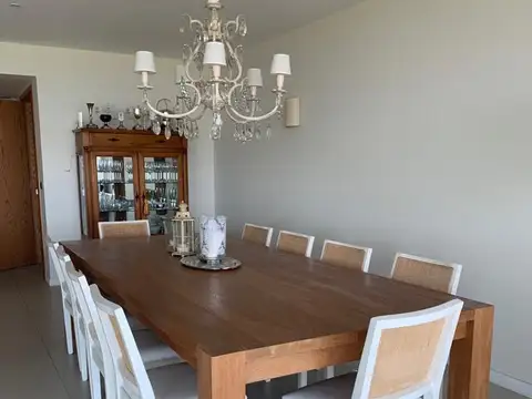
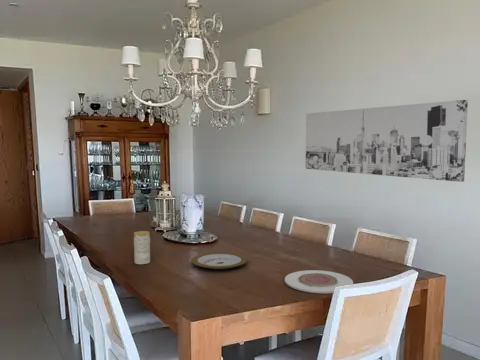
+ candle [133,230,151,265]
+ plate [284,269,354,295]
+ plate [190,252,249,270]
+ wall art [304,99,469,183]
